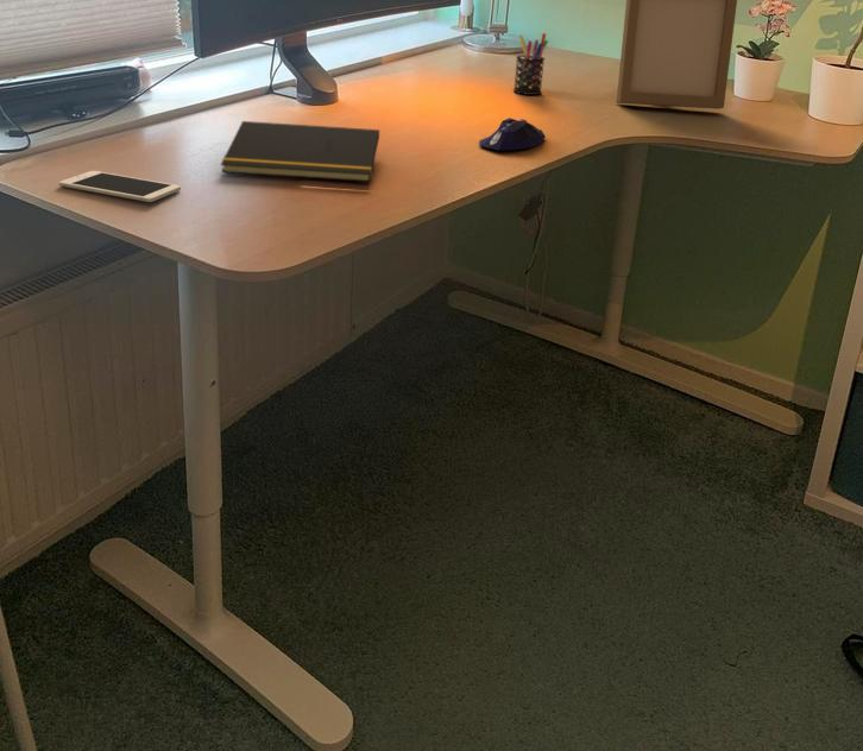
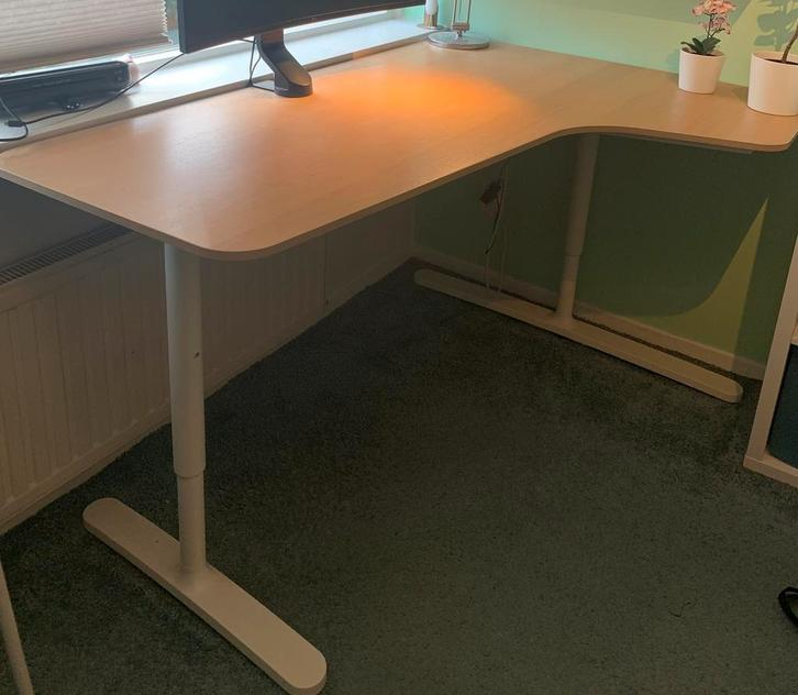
- notepad [220,120,380,183]
- photo frame [616,0,738,111]
- computer mouse [478,116,547,151]
- cell phone [58,170,182,203]
- pen holder [512,32,549,96]
